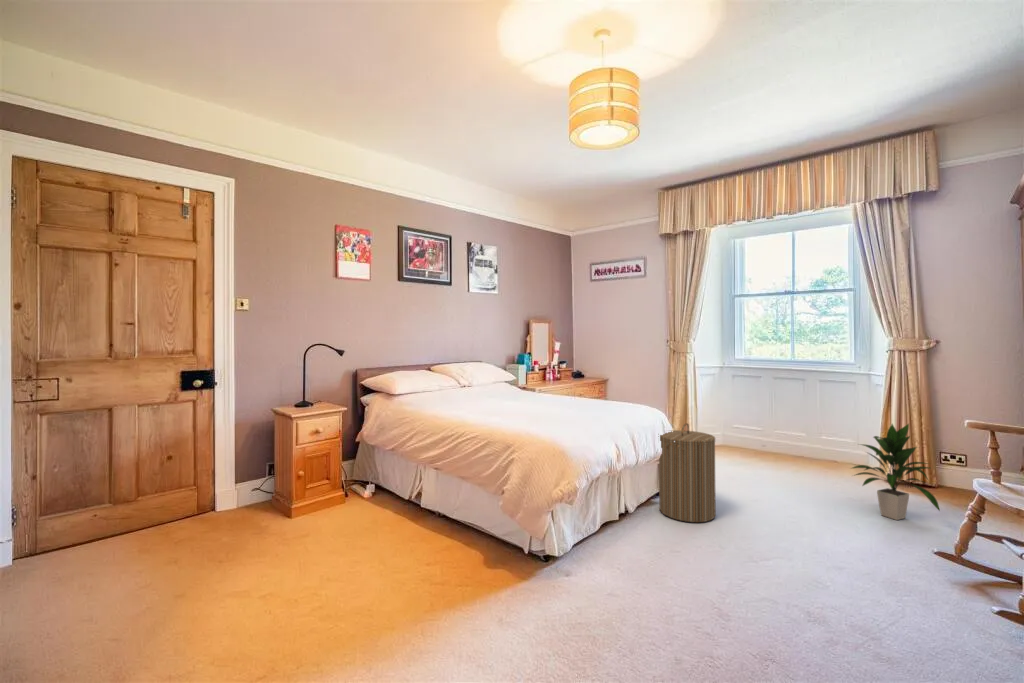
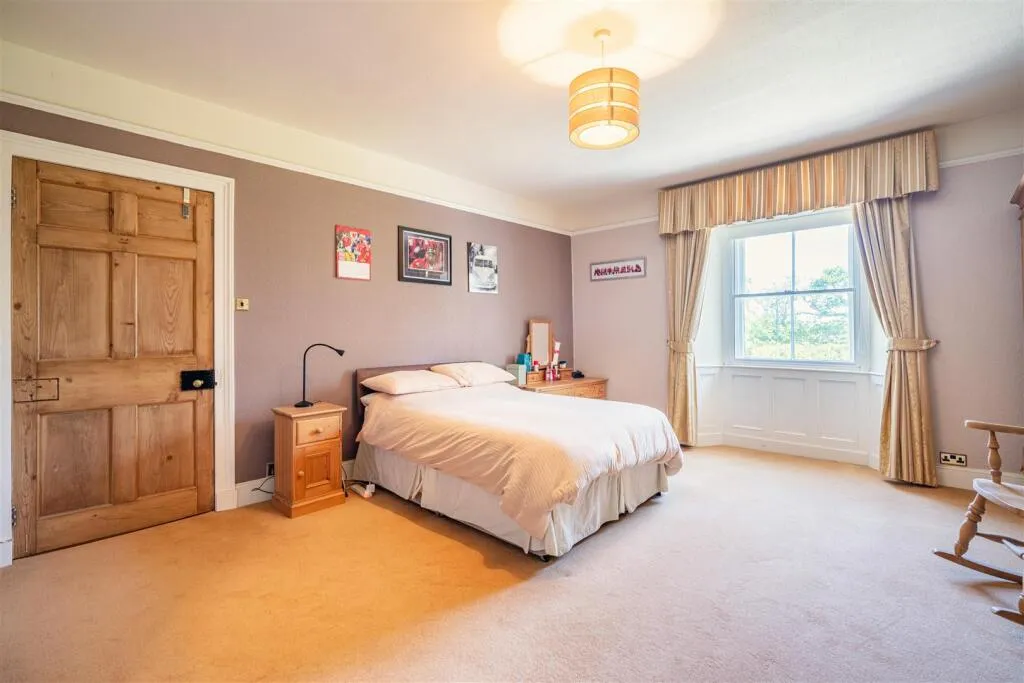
- indoor plant [849,422,941,521]
- laundry hamper [658,422,717,523]
